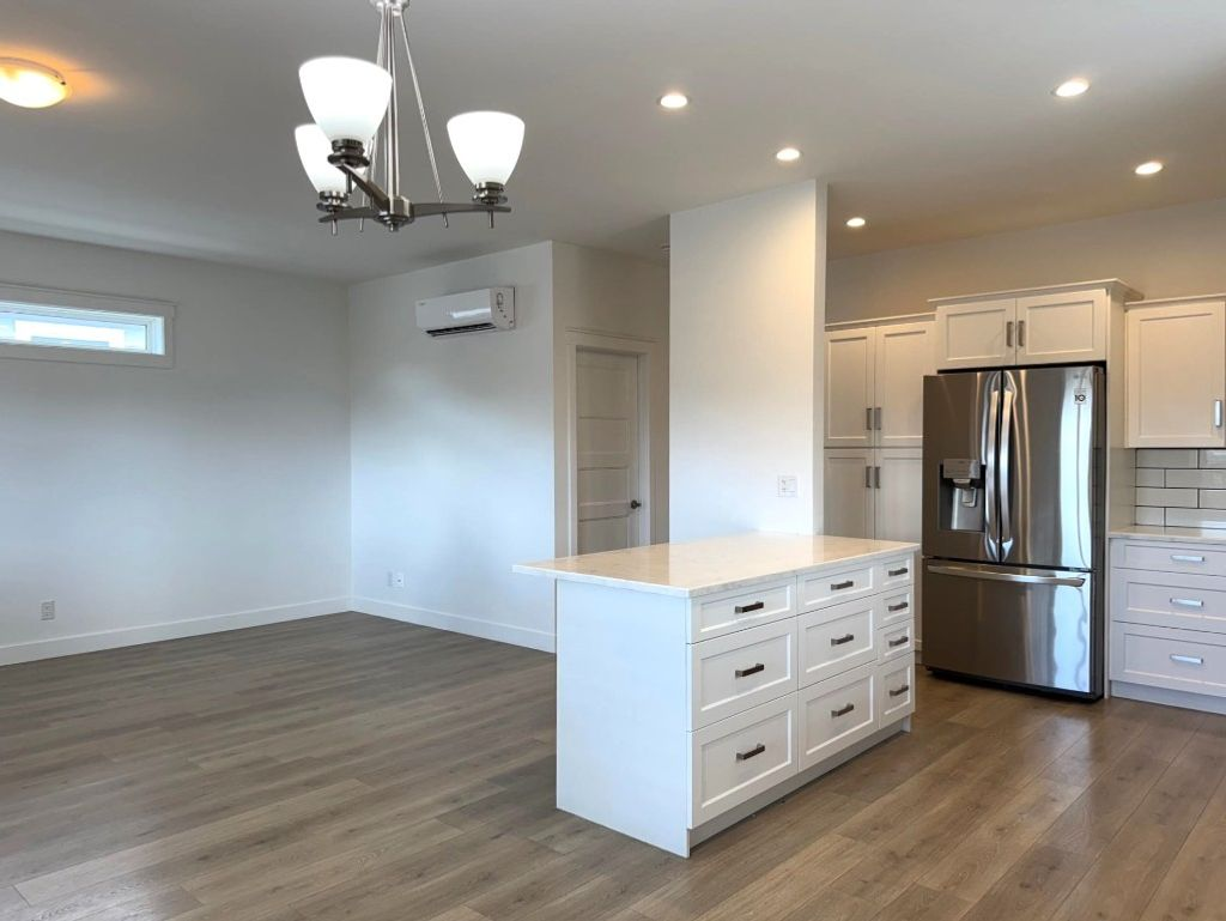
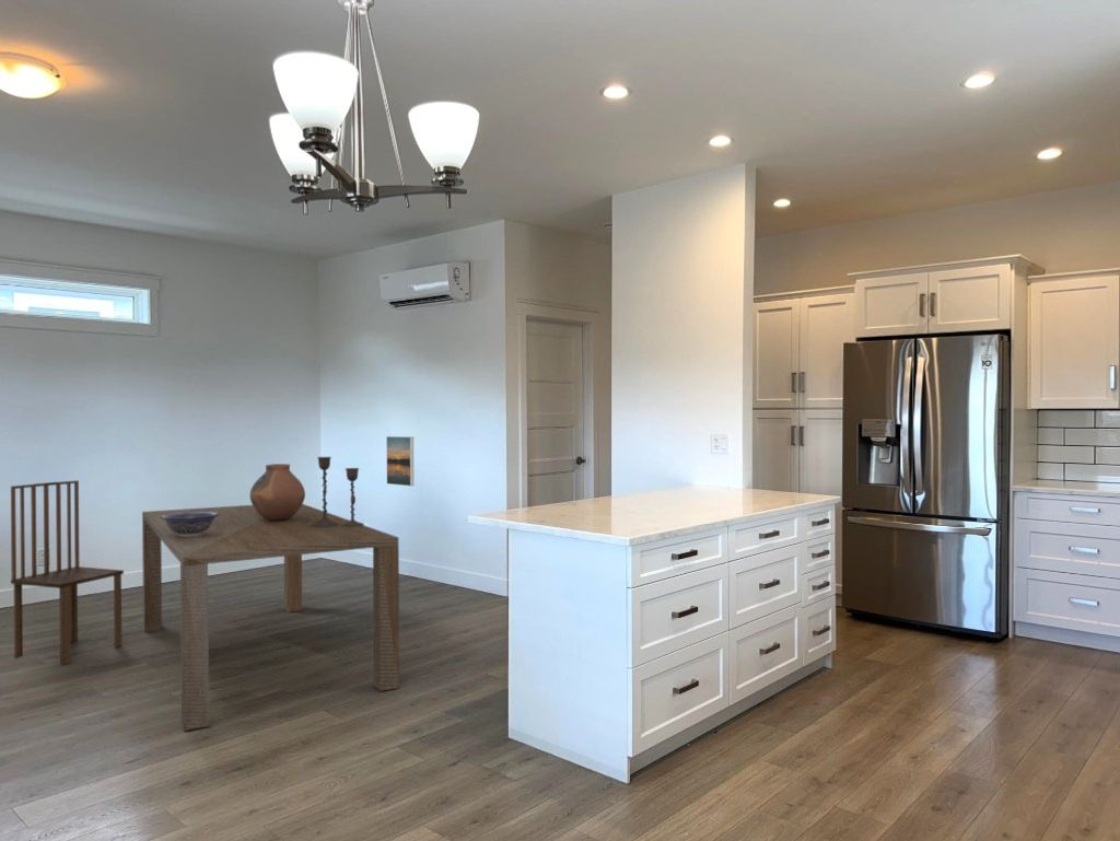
+ dining table [141,503,400,732]
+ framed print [385,435,415,487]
+ candlestick [311,456,365,527]
+ dining chair [10,479,125,666]
+ vase [248,463,306,521]
+ decorative bowl [161,512,219,537]
